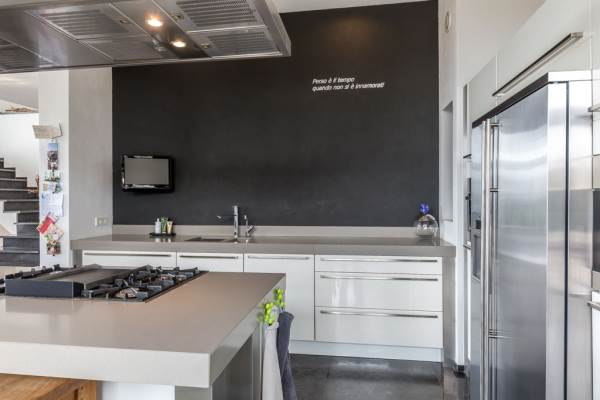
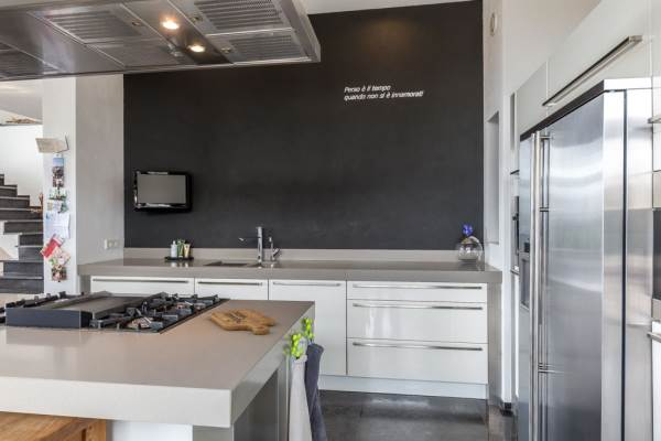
+ cutting board [207,308,275,335]
